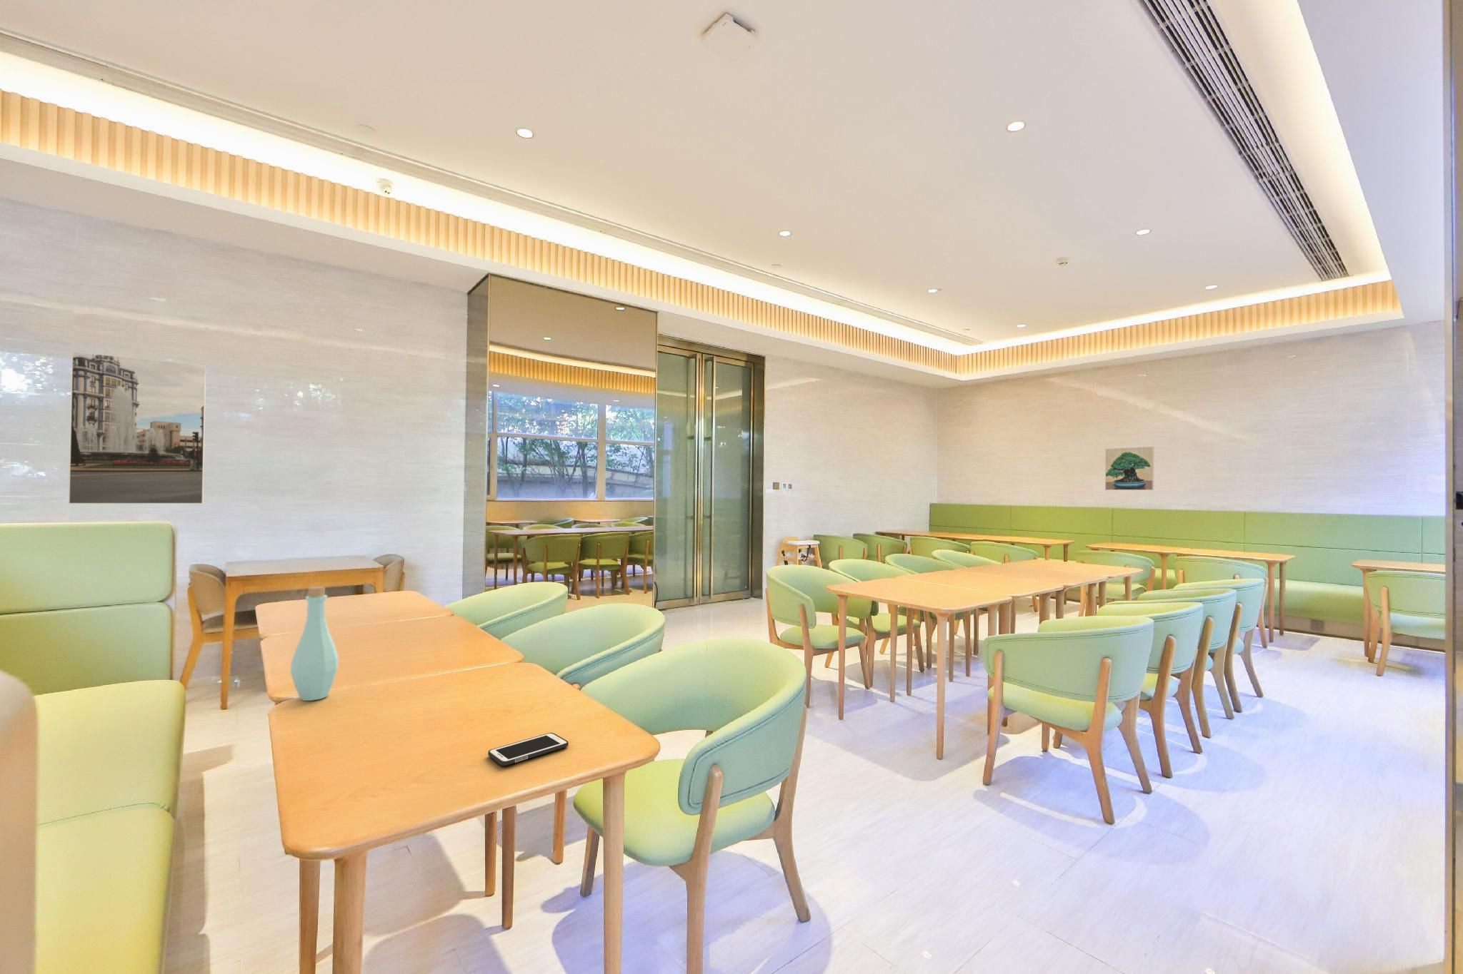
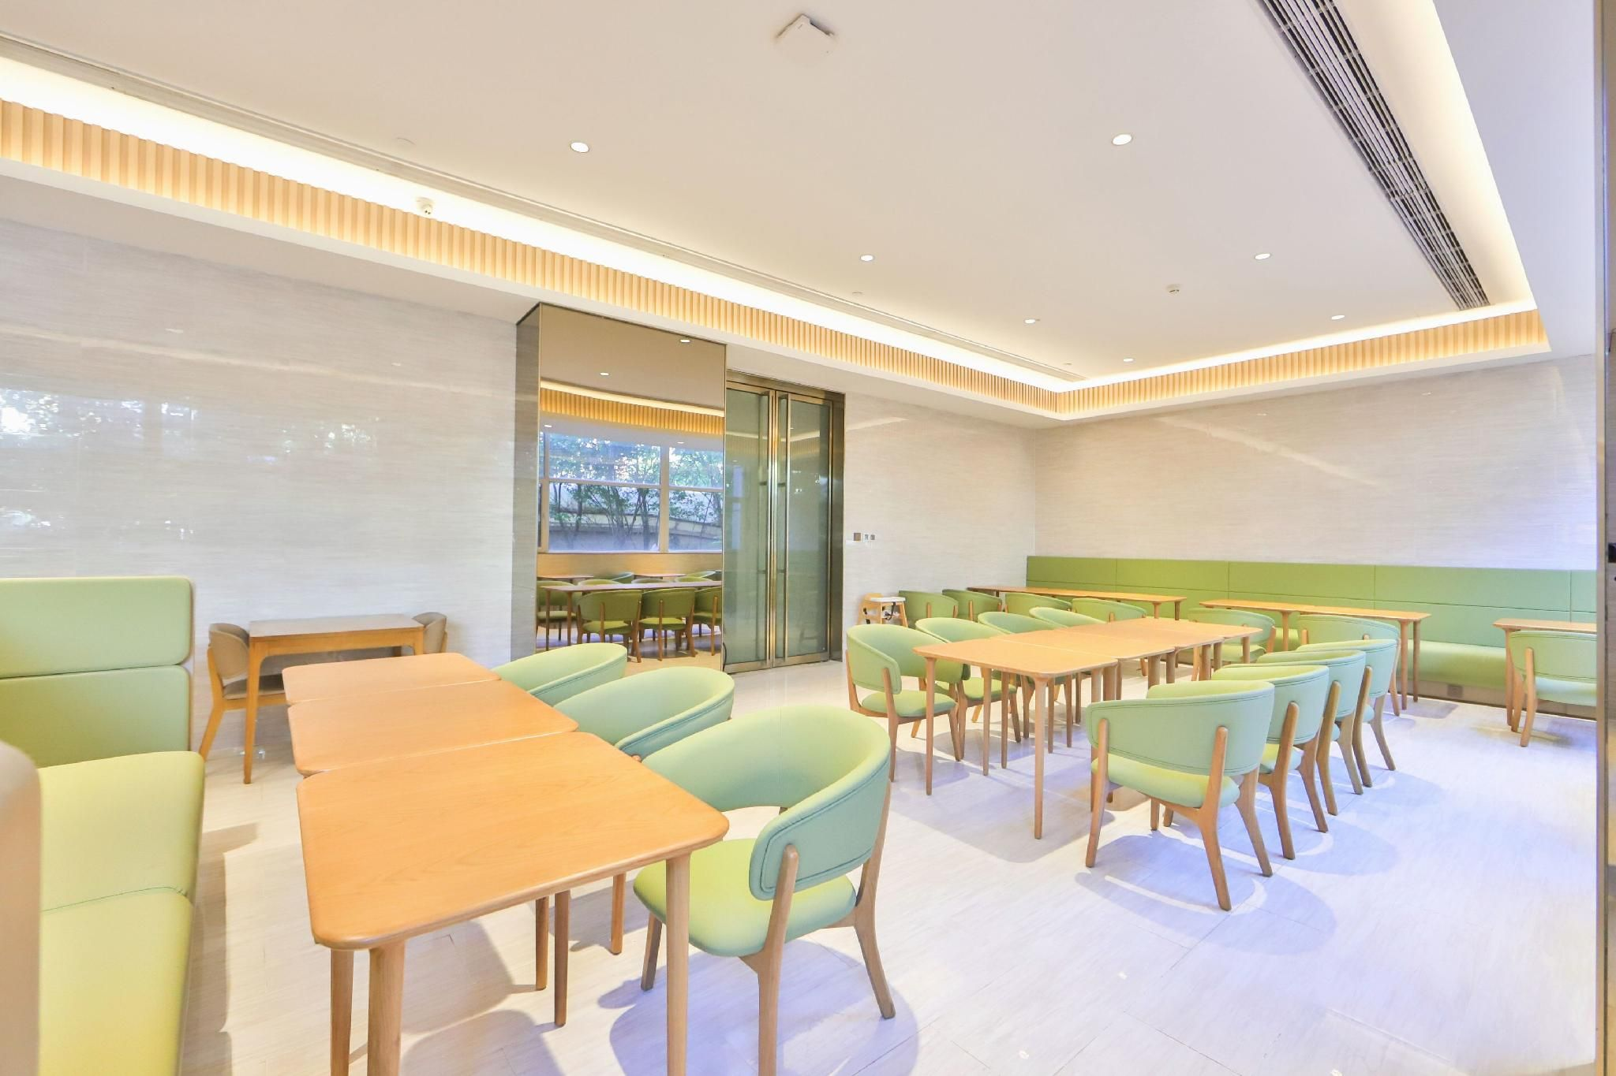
- cell phone [487,732,569,766]
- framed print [1104,446,1154,491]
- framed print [67,350,207,504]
- bottle [290,586,339,701]
